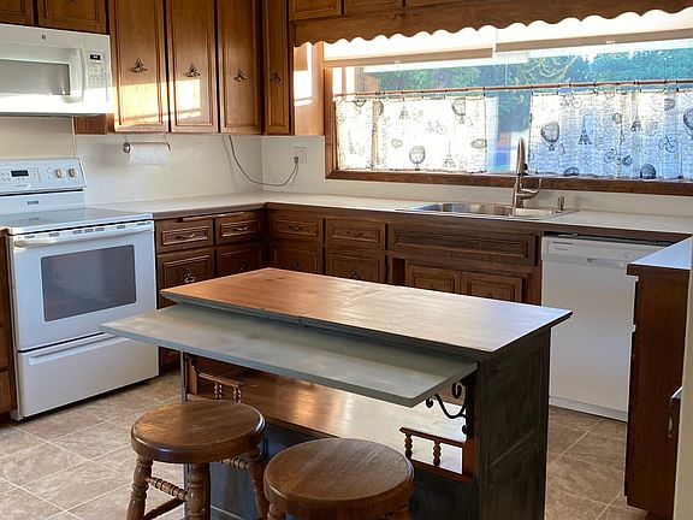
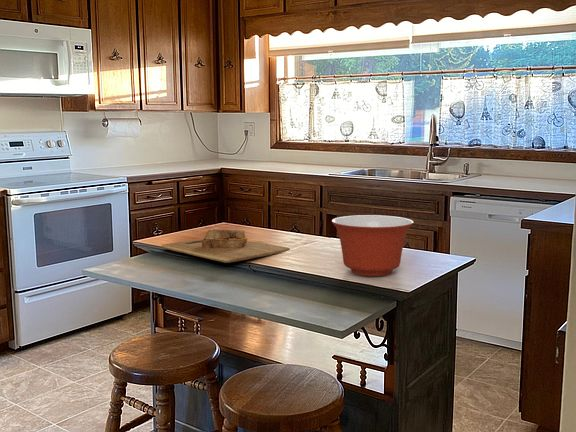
+ cutting board [160,228,291,264]
+ mixing bowl [331,214,414,277]
